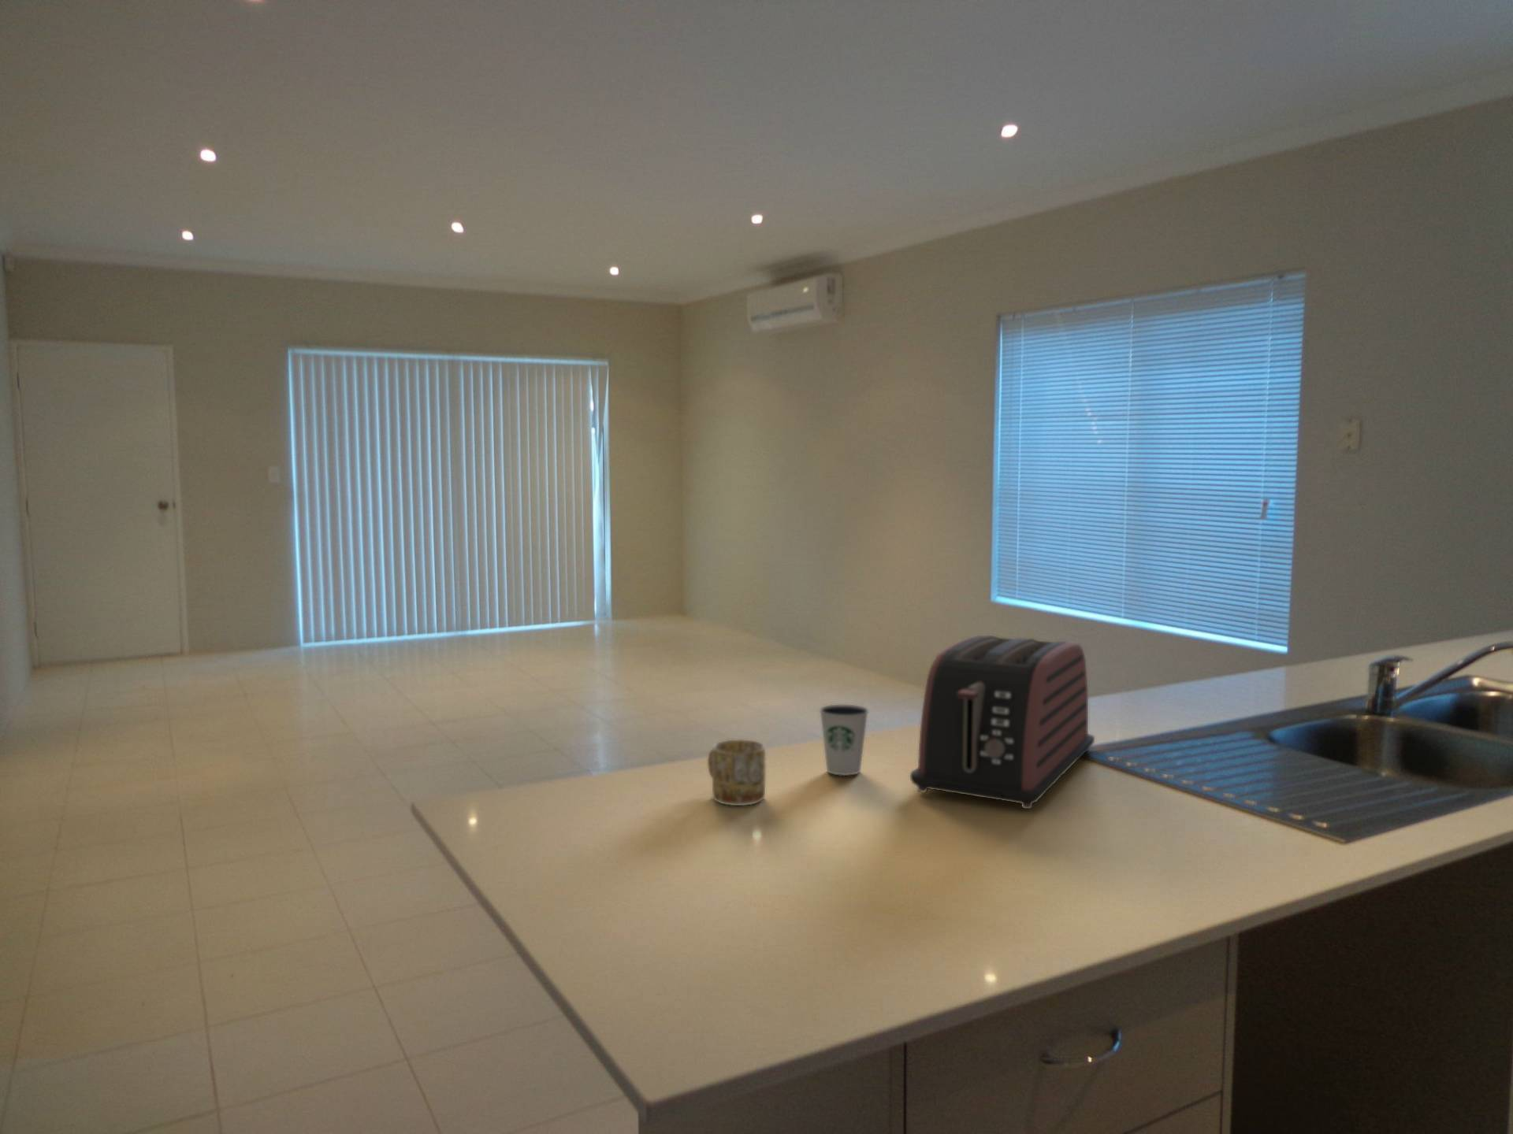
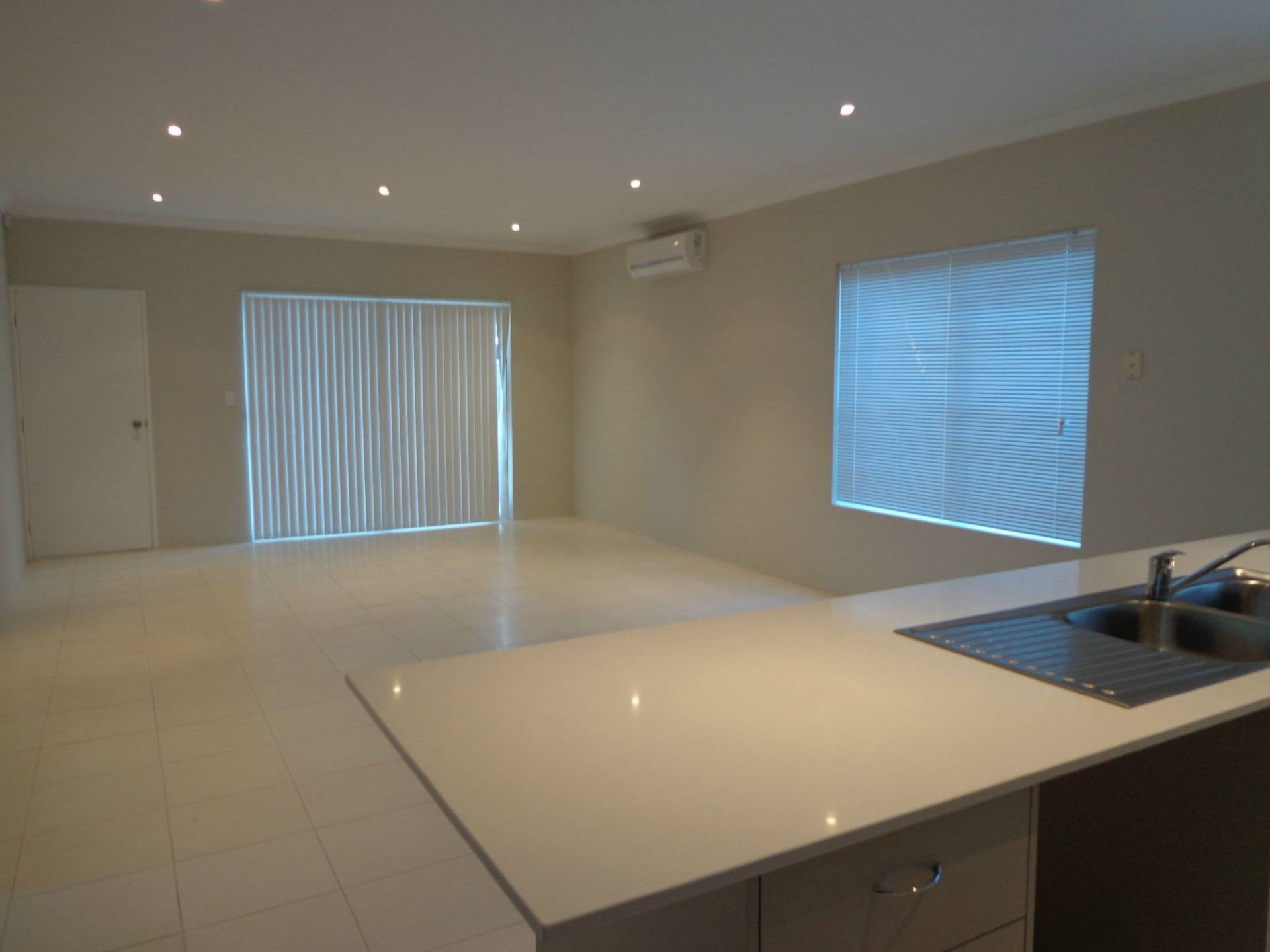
- mug [706,740,766,806]
- toaster [909,635,1095,810]
- dixie cup [818,704,870,777]
